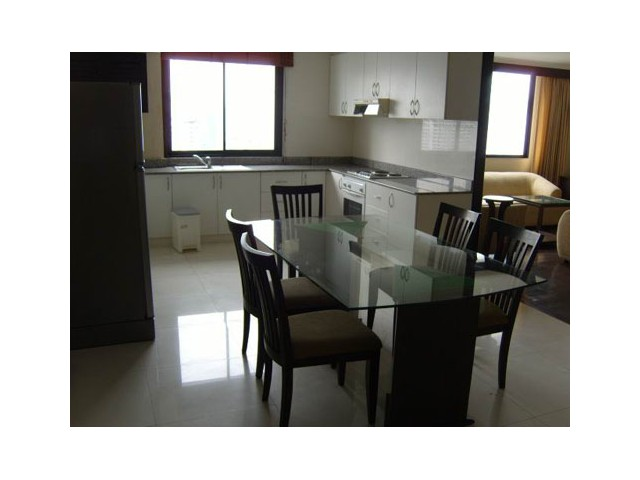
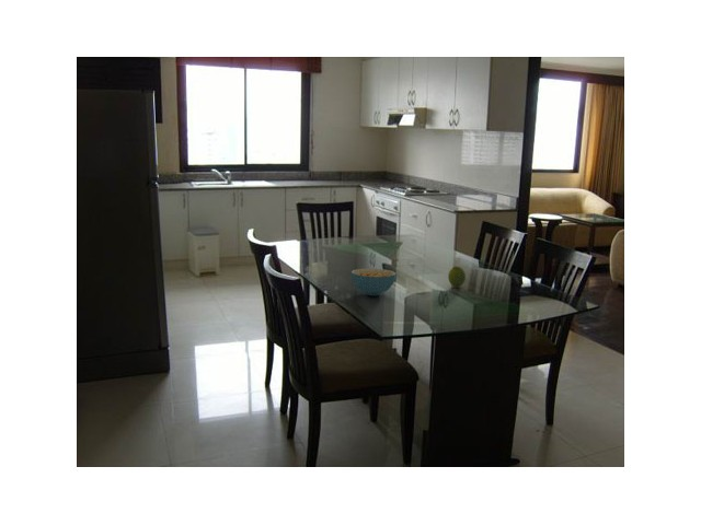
+ fruit [447,265,467,288]
+ cereal bowl [350,268,398,296]
